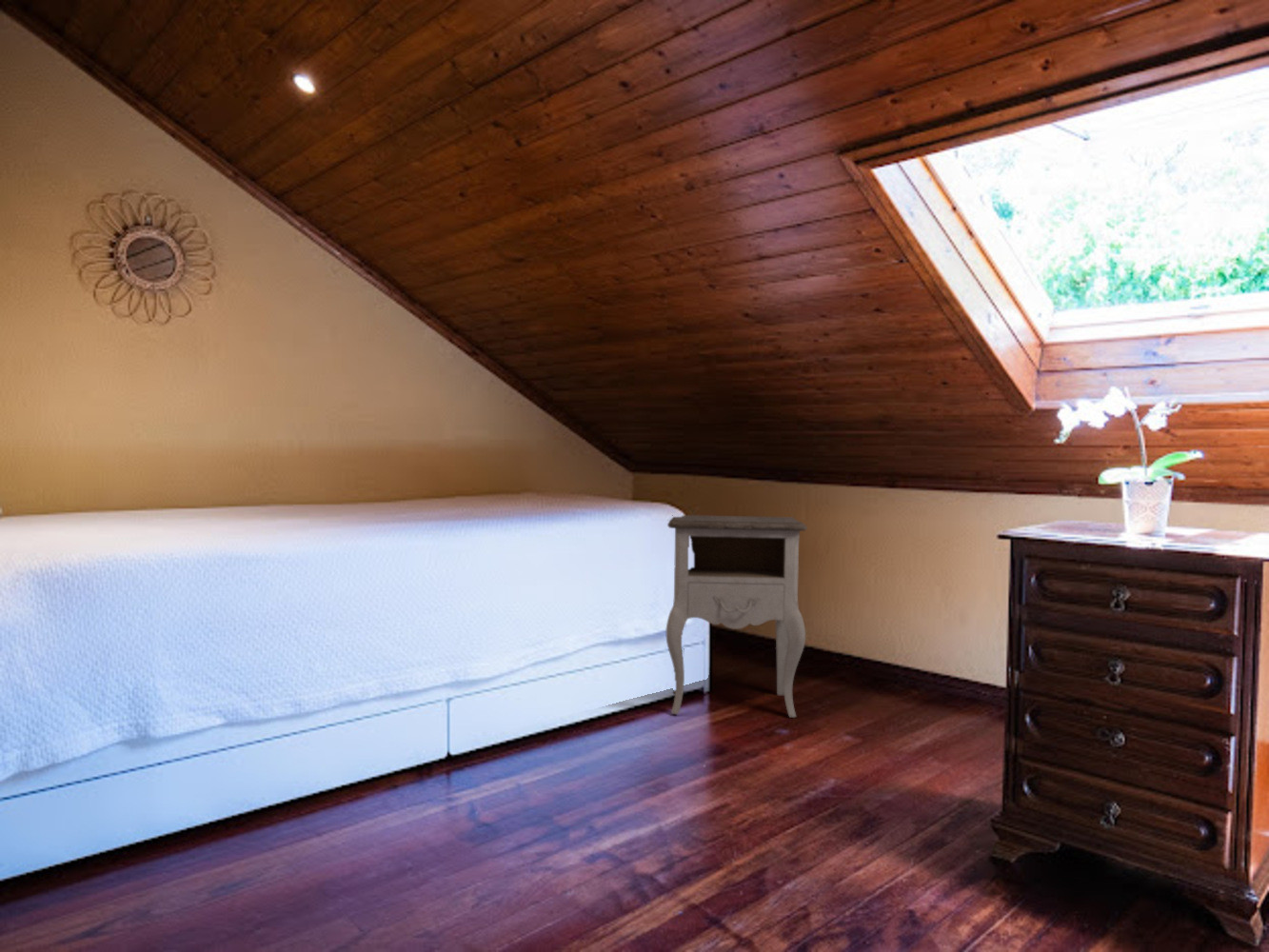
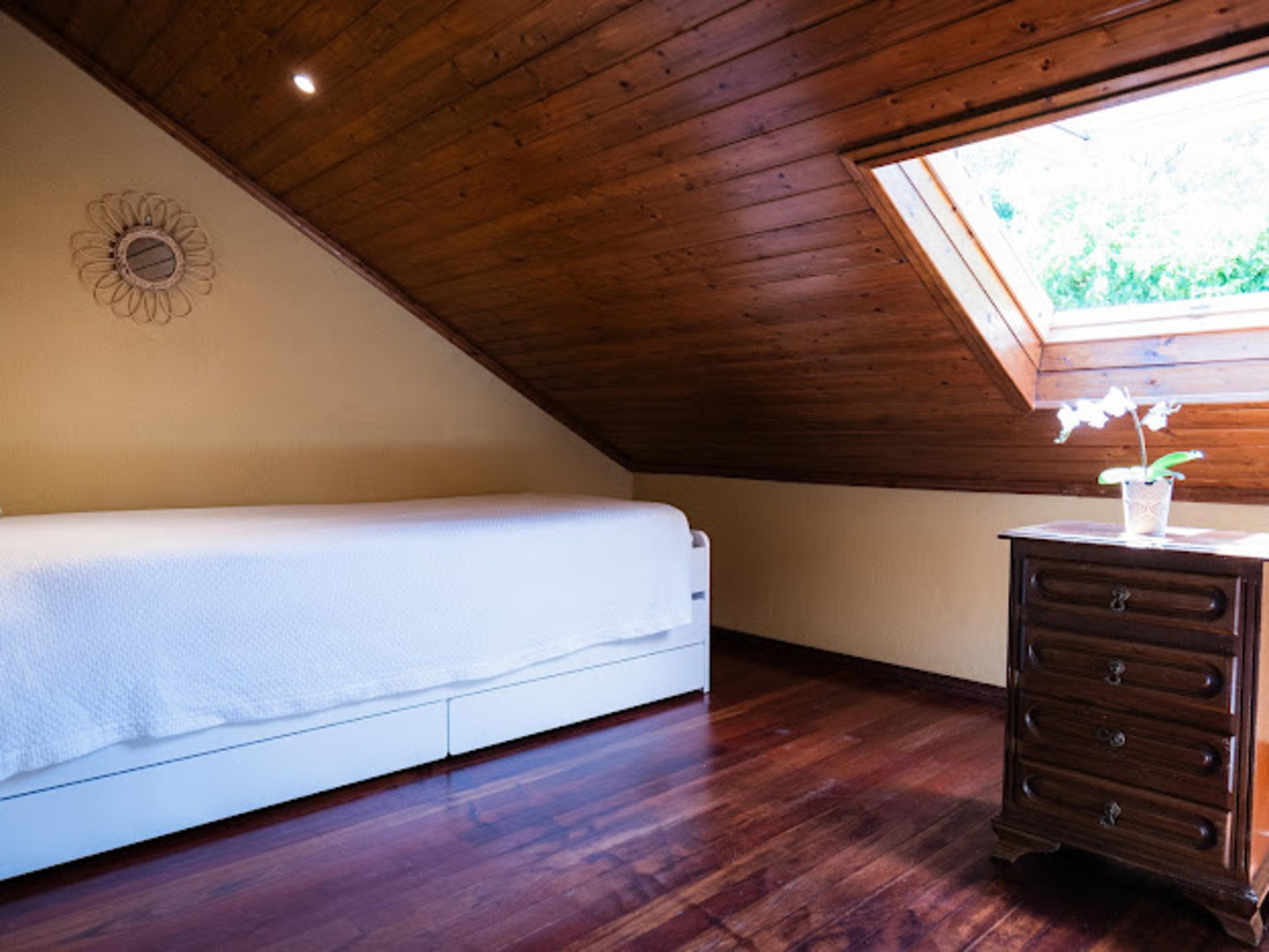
- nightstand [665,514,808,719]
